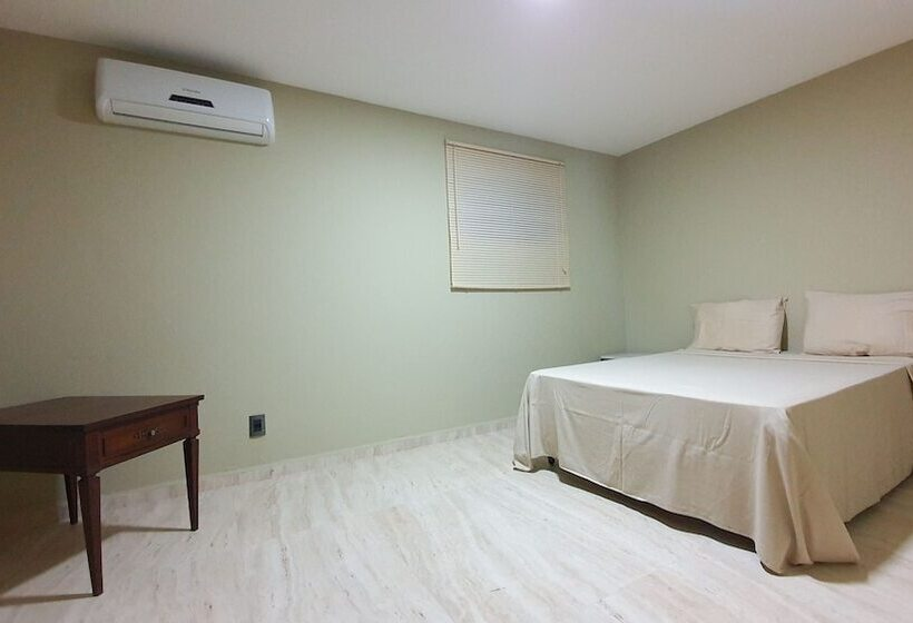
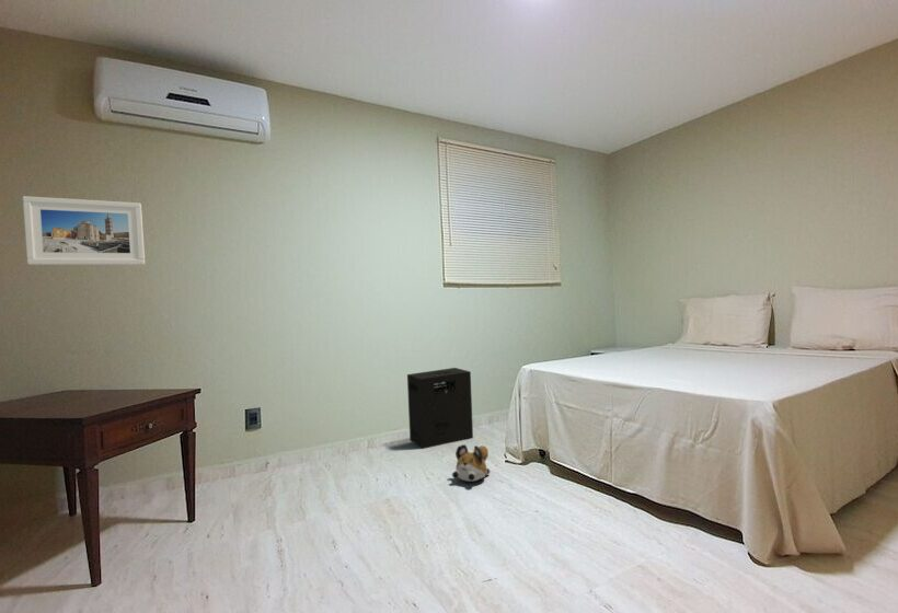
+ cardboard box [406,367,474,450]
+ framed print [22,195,146,266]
+ plush toy [451,443,491,483]
